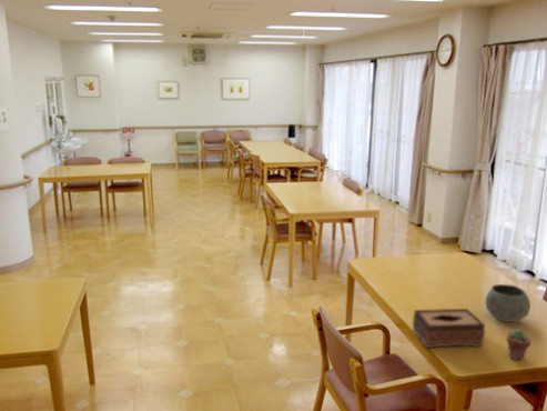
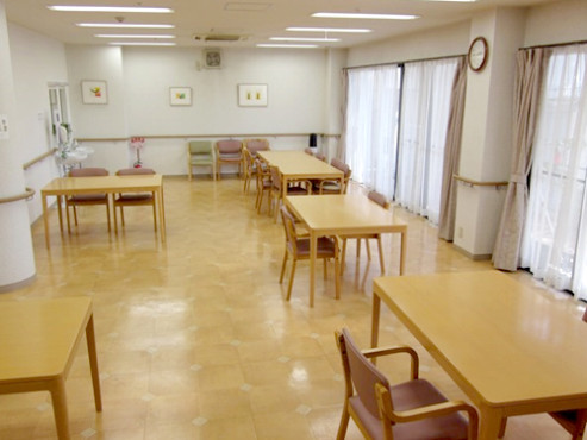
- tissue box [412,308,486,349]
- potted succulent [505,328,533,361]
- bowl [484,283,531,322]
